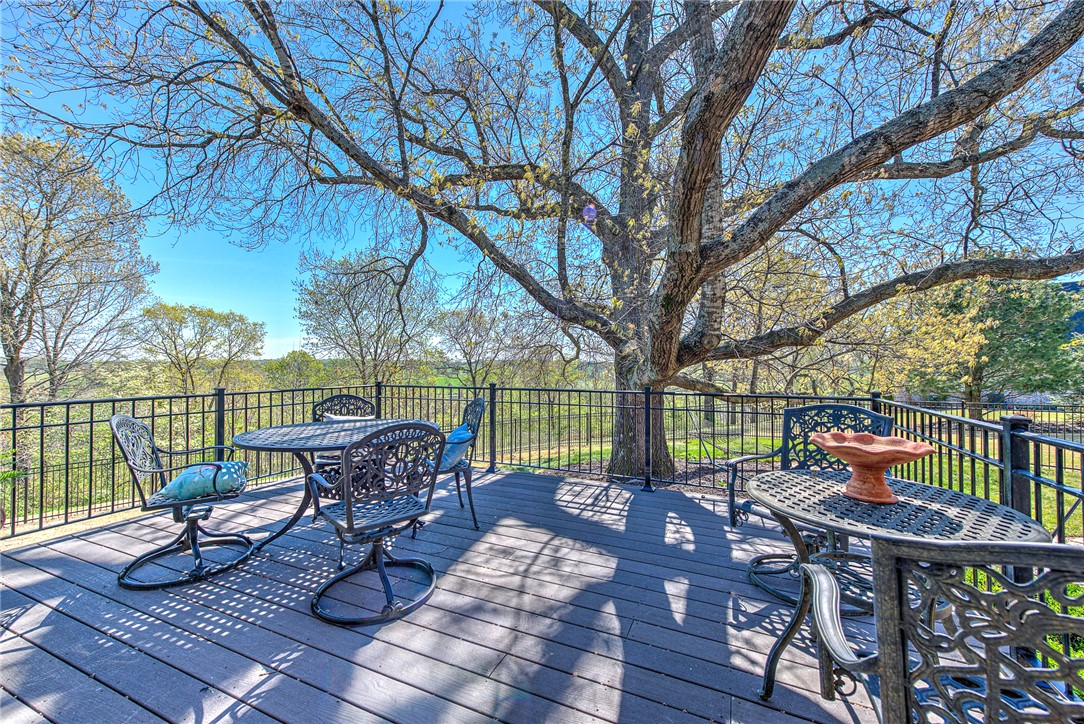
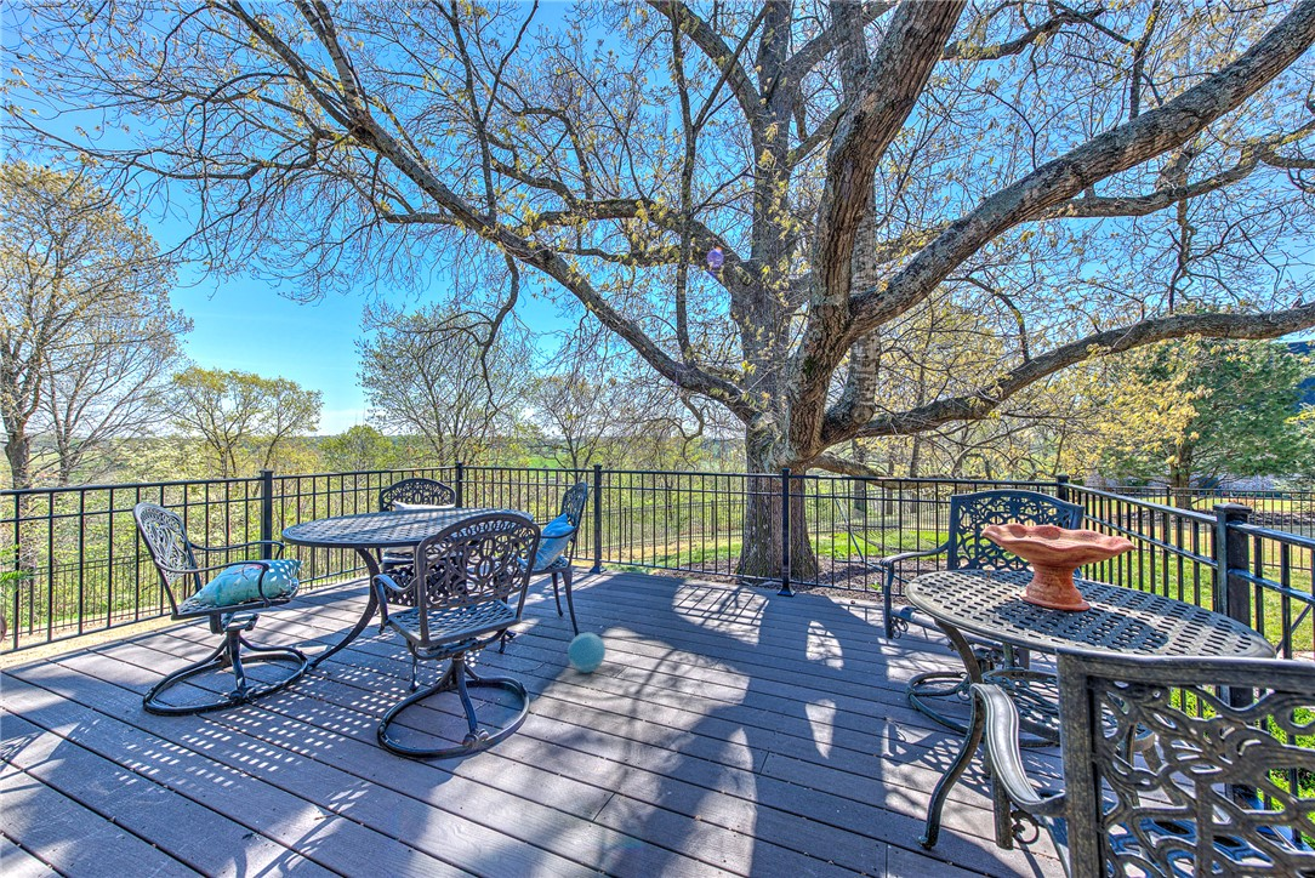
+ decorative ball [567,632,607,674]
